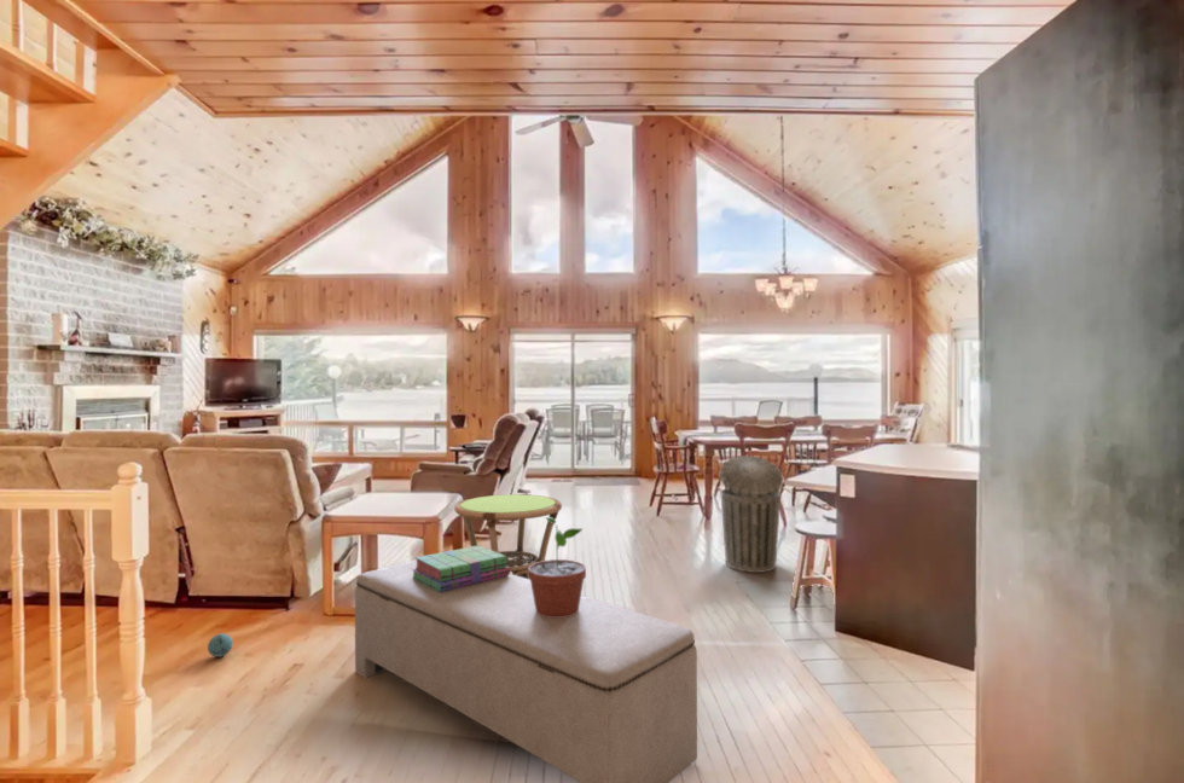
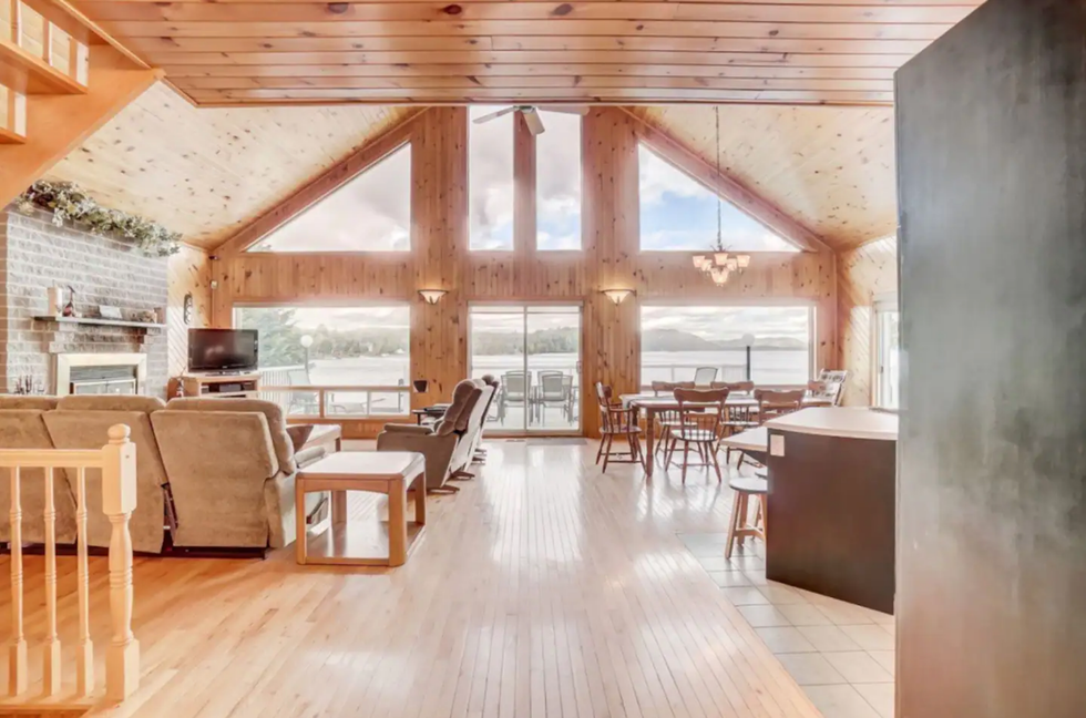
- bench [354,559,698,783]
- side table [453,493,563,580]
- potted plant [528,516,587,617]
- trash can [719,454,784,574]
- ball [207,632,234,659]
- stack of books [412,545,511,592]
